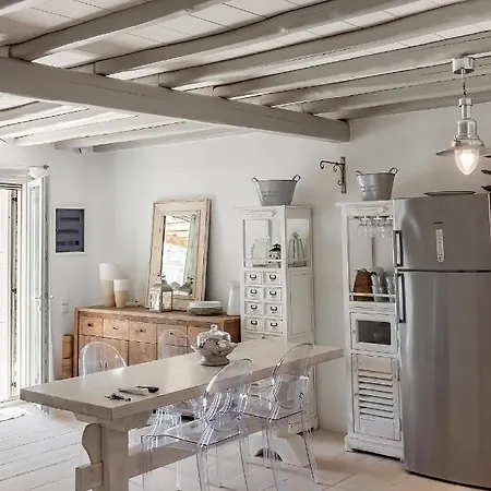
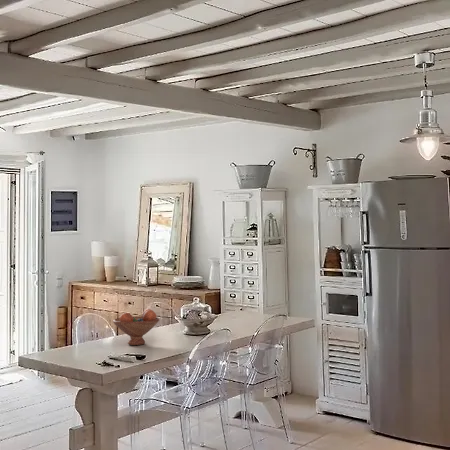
+ fruit bowl [112,308,160,346]
